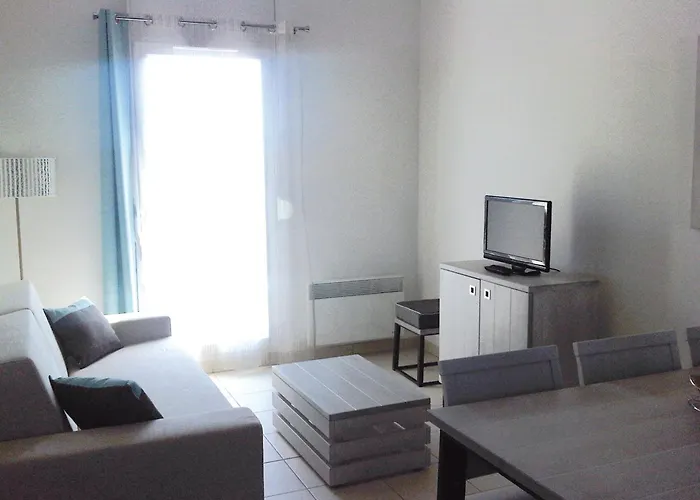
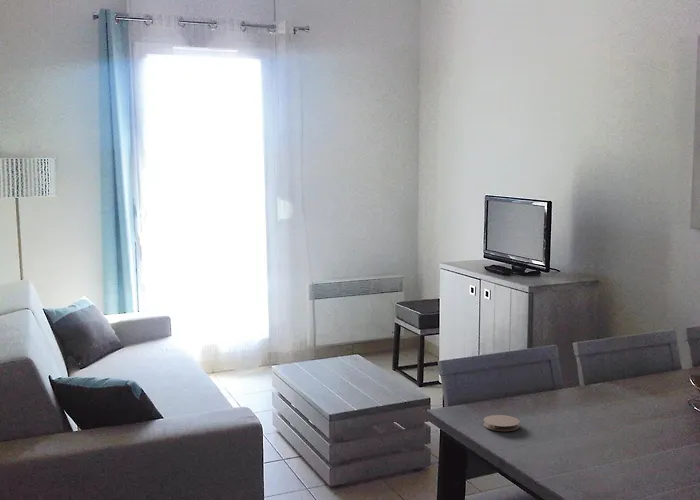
+ coaster [483,414,521,432]
